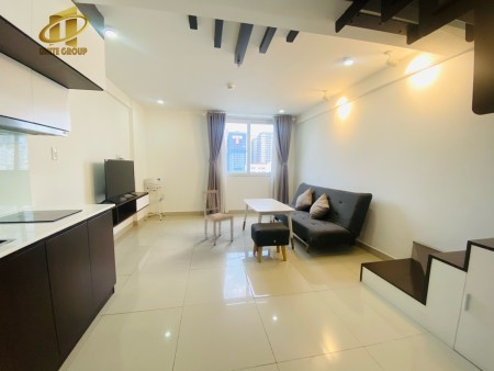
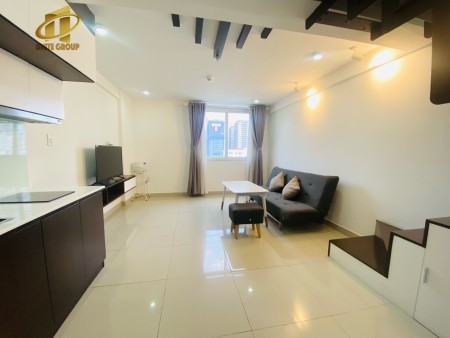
- dining chair [201,189,235,246]
